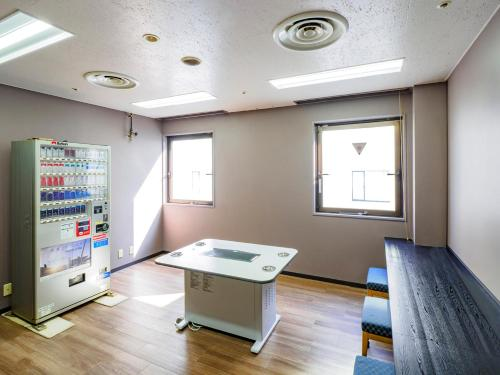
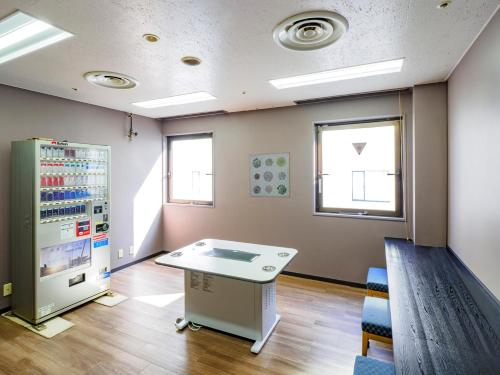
+ wall art [248,151,291,198]
